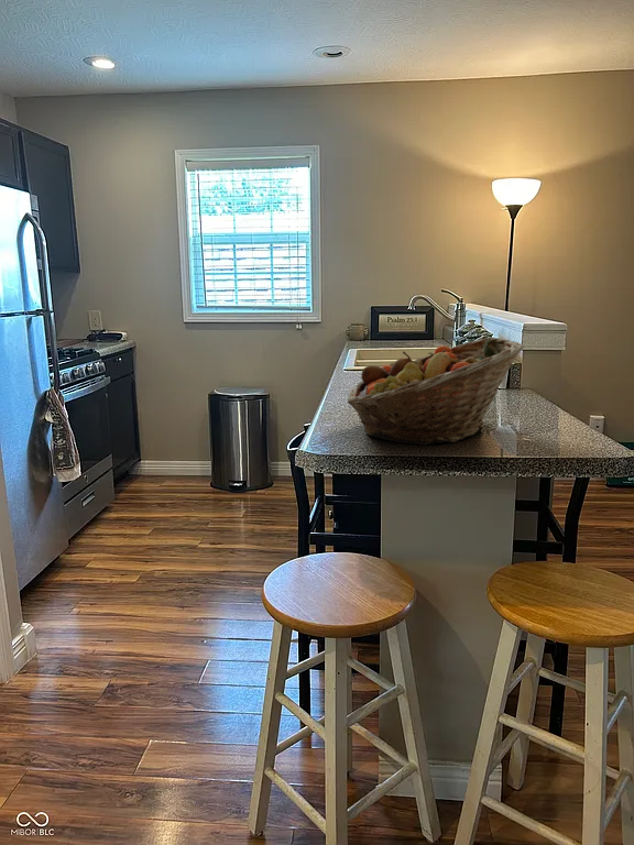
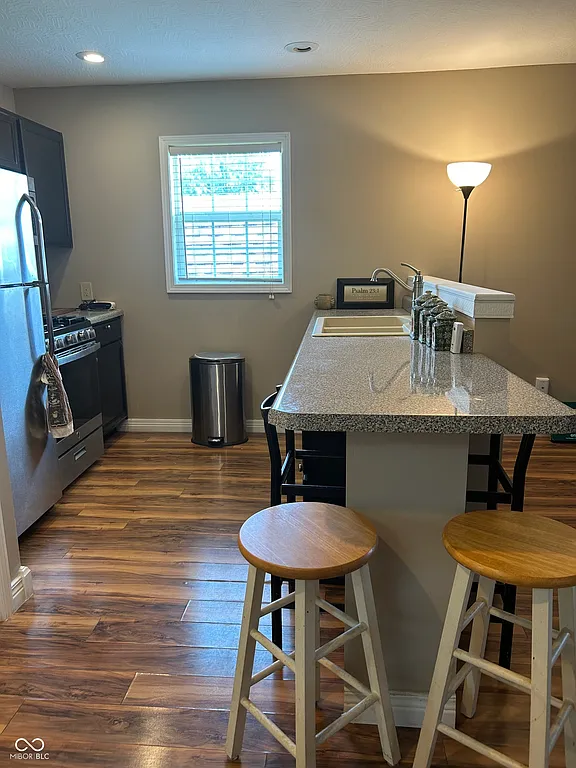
- fruit basket [346,337,525,447]
